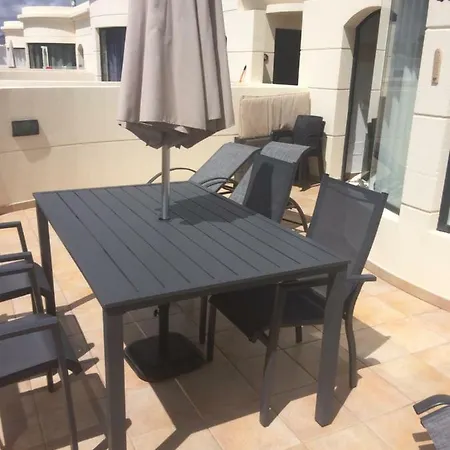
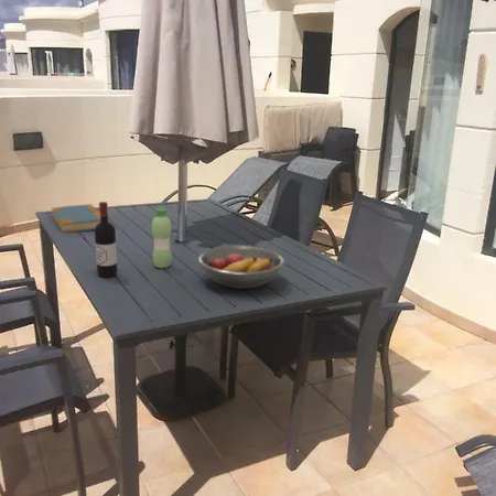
+ book [51,203,100,234]
+ water bottle [151,207,173,270]
+ fruit bowl [197,245,285,290]
+ wine bottle [94,201,118,278]
